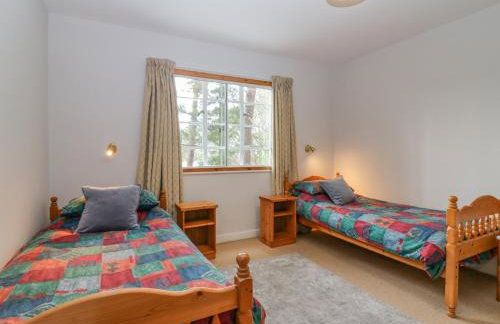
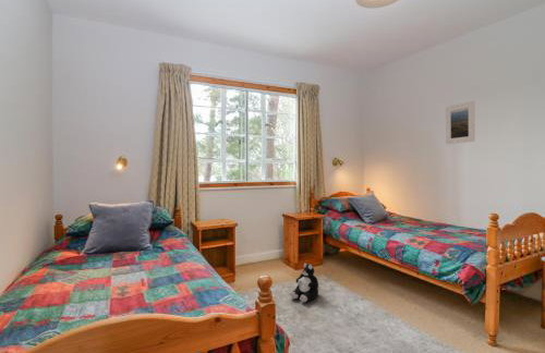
+ plush toy [289,261,319,303]
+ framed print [445,100,476,145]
